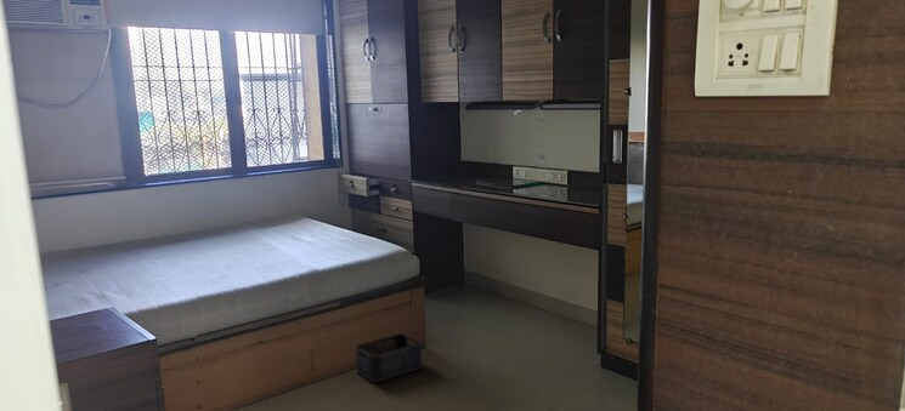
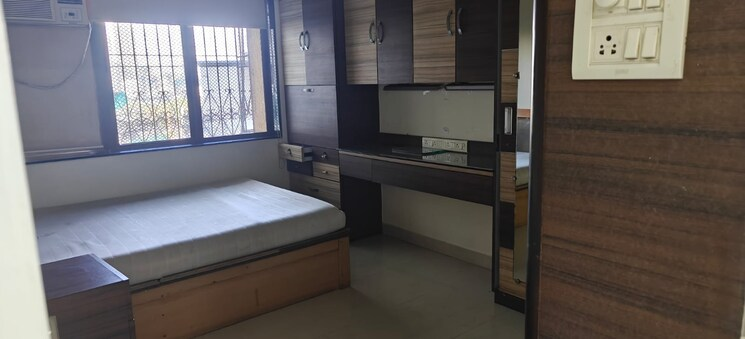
- storage bin [355,332,423,383]
